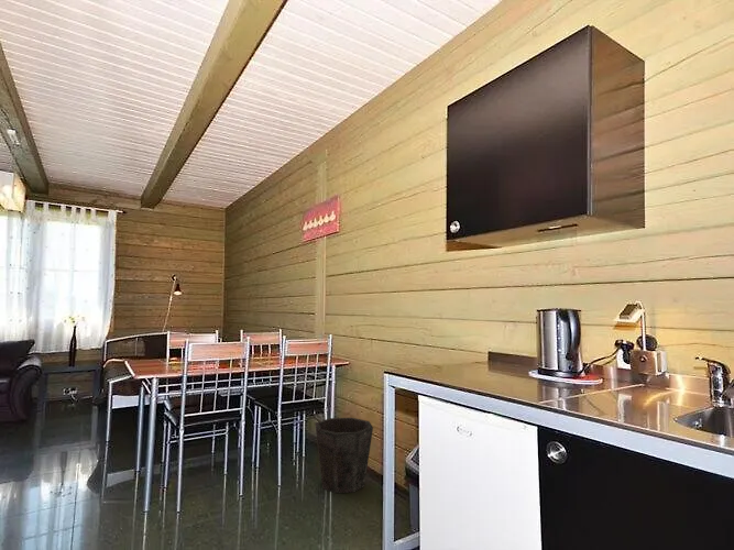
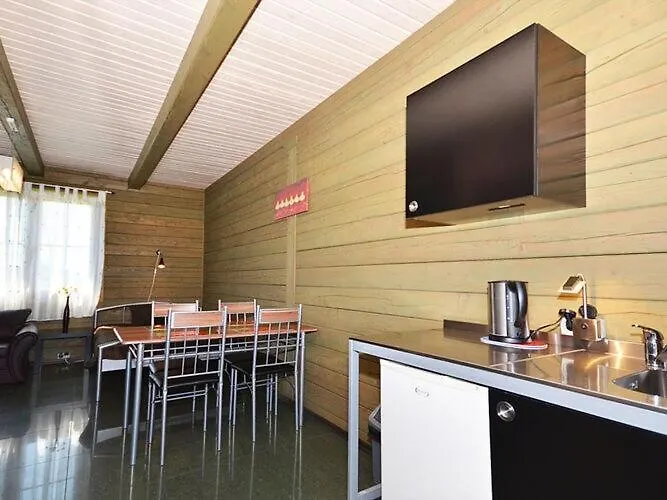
- waste bin [314,417,374,494]
